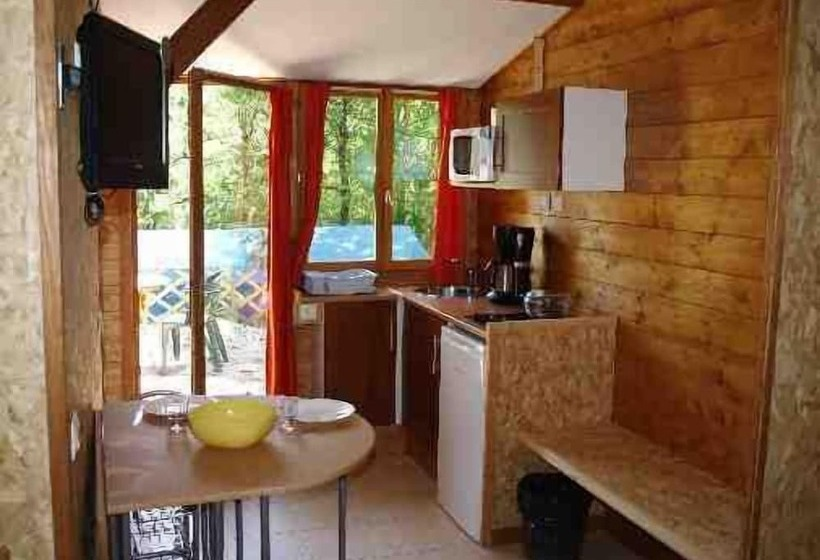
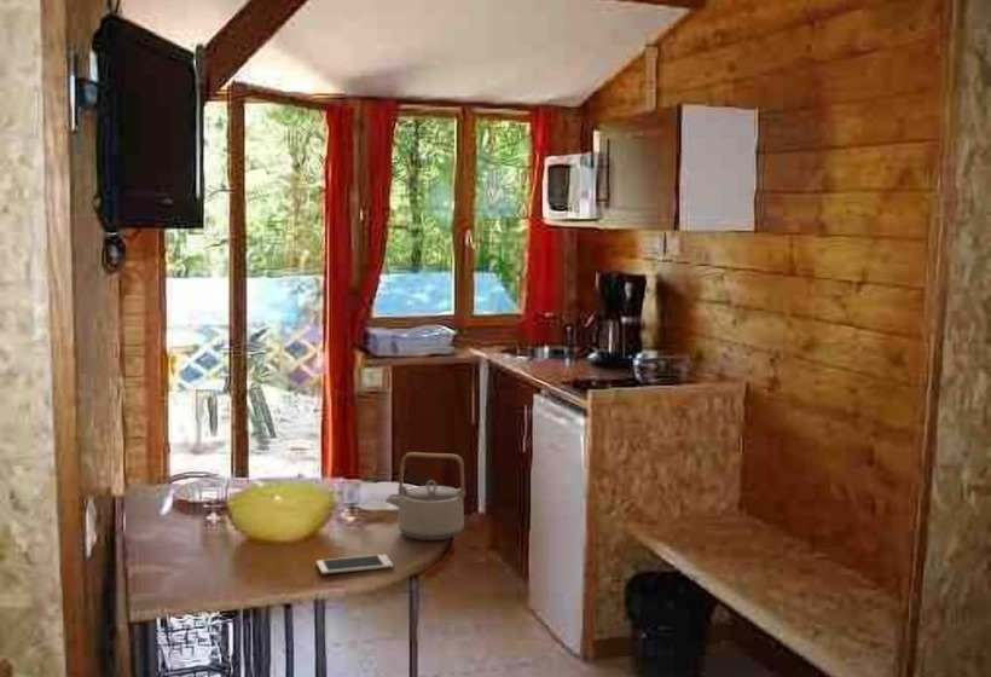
+ teapot [384,451,466,542]
+ cell phone [315,554,394,575]
